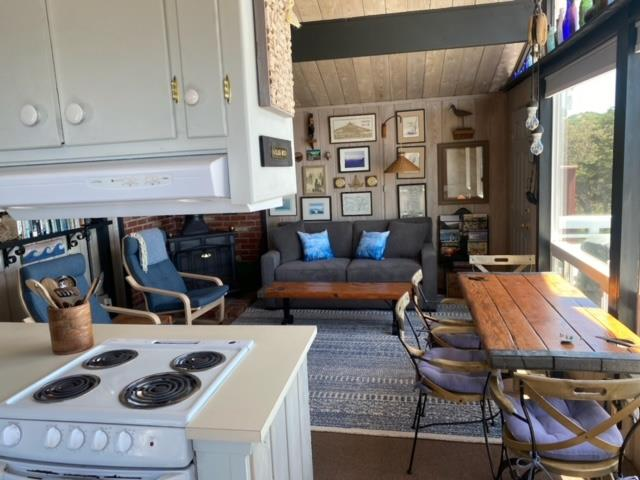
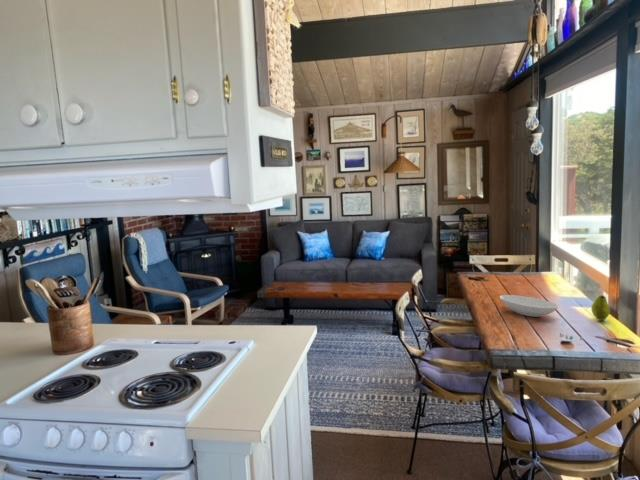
+ bowl [499,294,559,318]
+ fruit [591,294,611,322]
